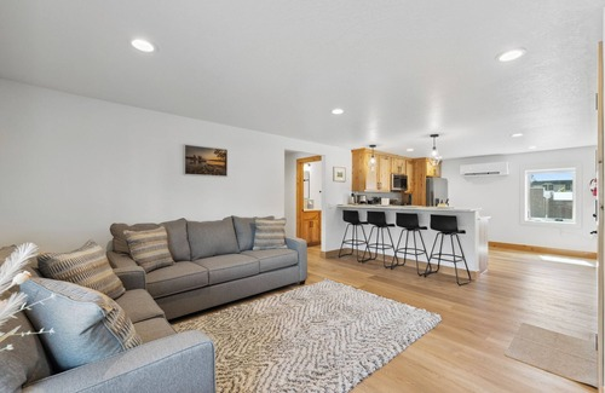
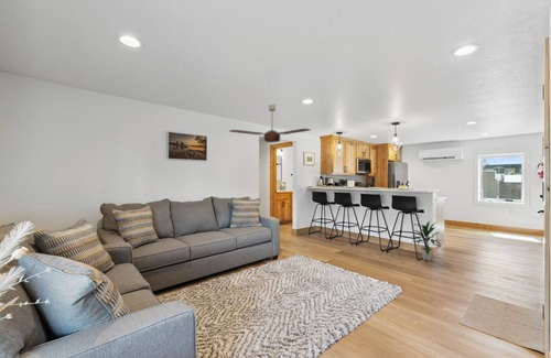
+ indoor plant [410,220,443,261]
+ ceiling fan [228,104,312,143]
